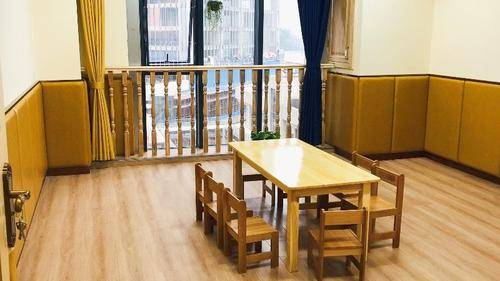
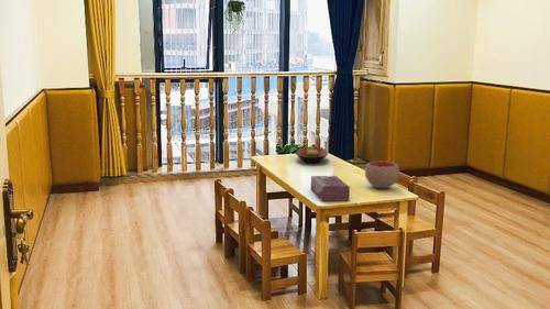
+ fruit bowl [295,143,329,165]
+ bowl [364,161,400,190]
+ tissue box [310,175,351,202]
